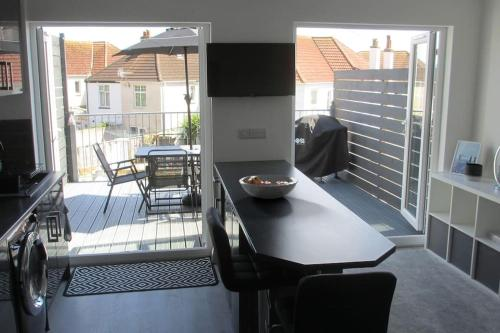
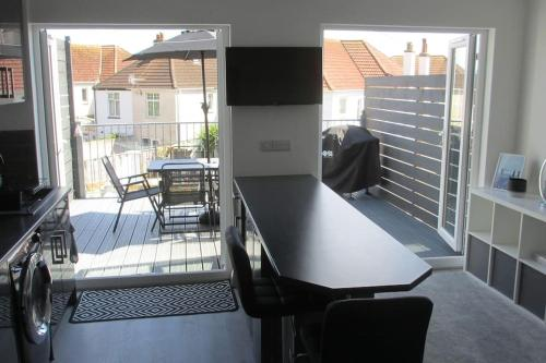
- fruit bowl [239,174,299,200]
